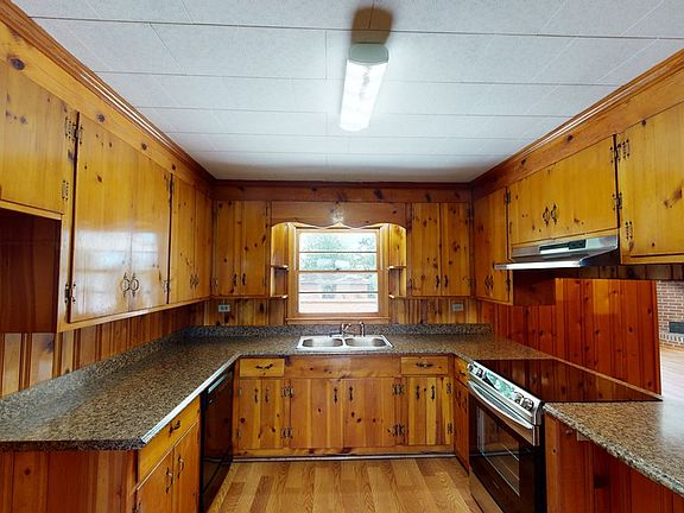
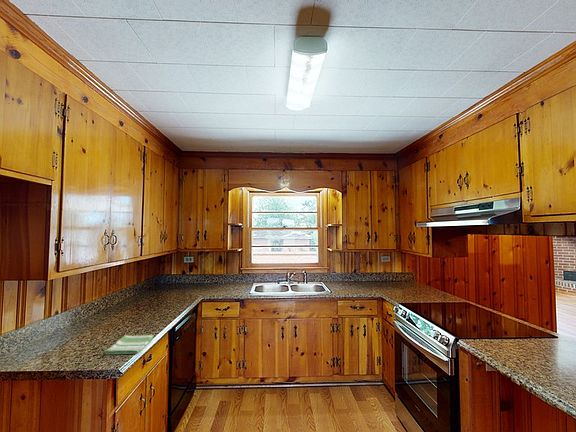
+ dish towel [103,334,154,355]
